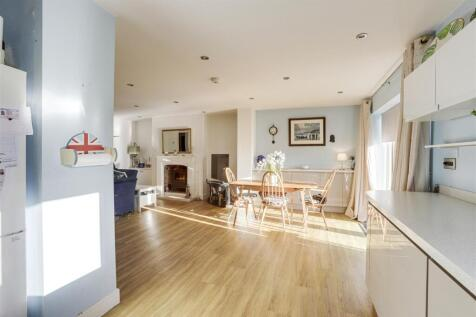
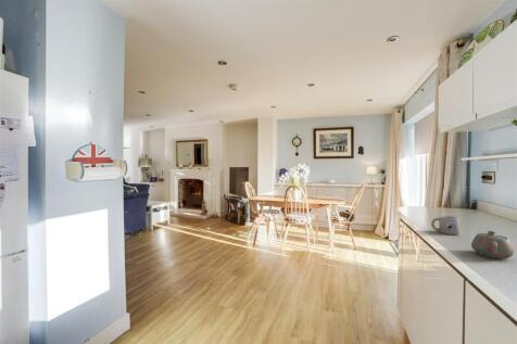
+ mug [430,215,461,237]
+ teapot [470,230,515,260]
